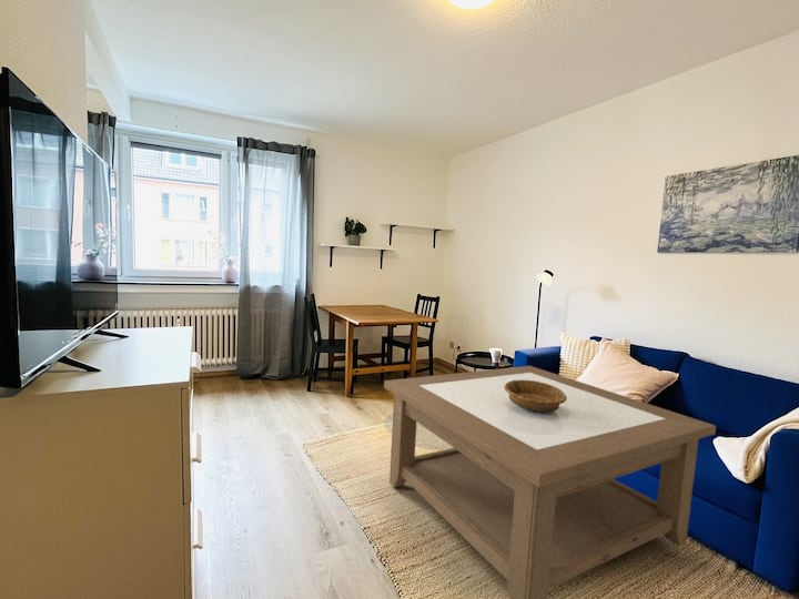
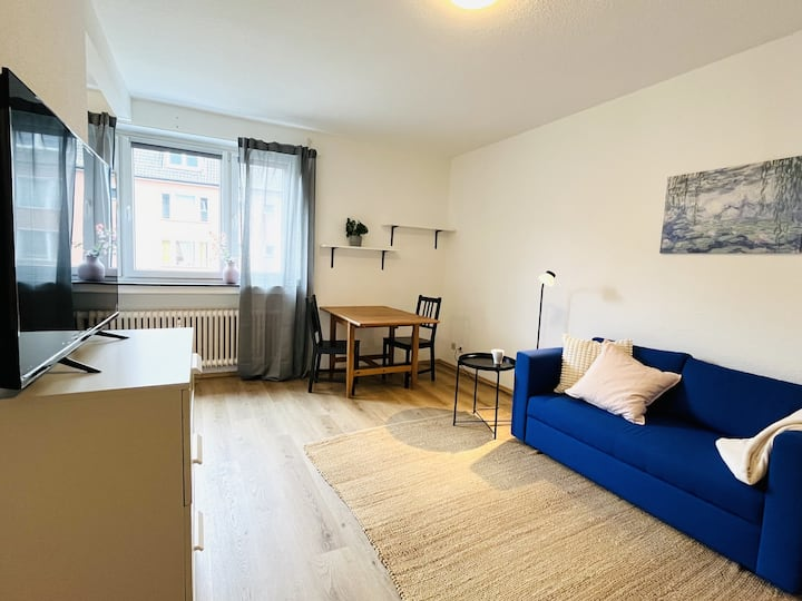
- decorative bowl [504,379,567,413]
- coffee table [383,365,717,599]
